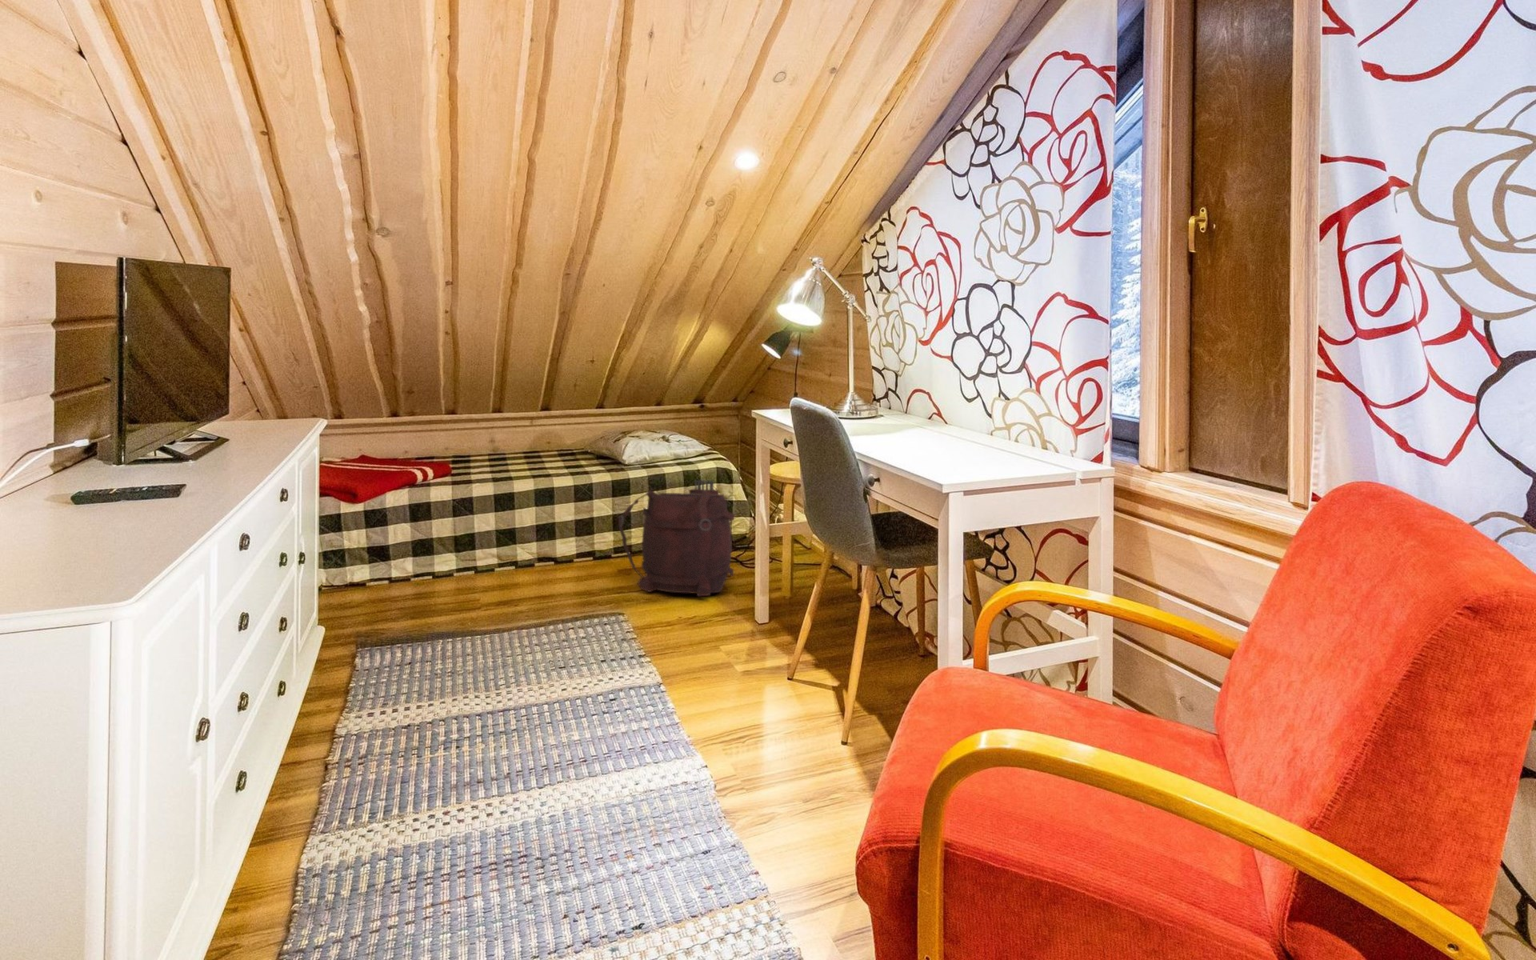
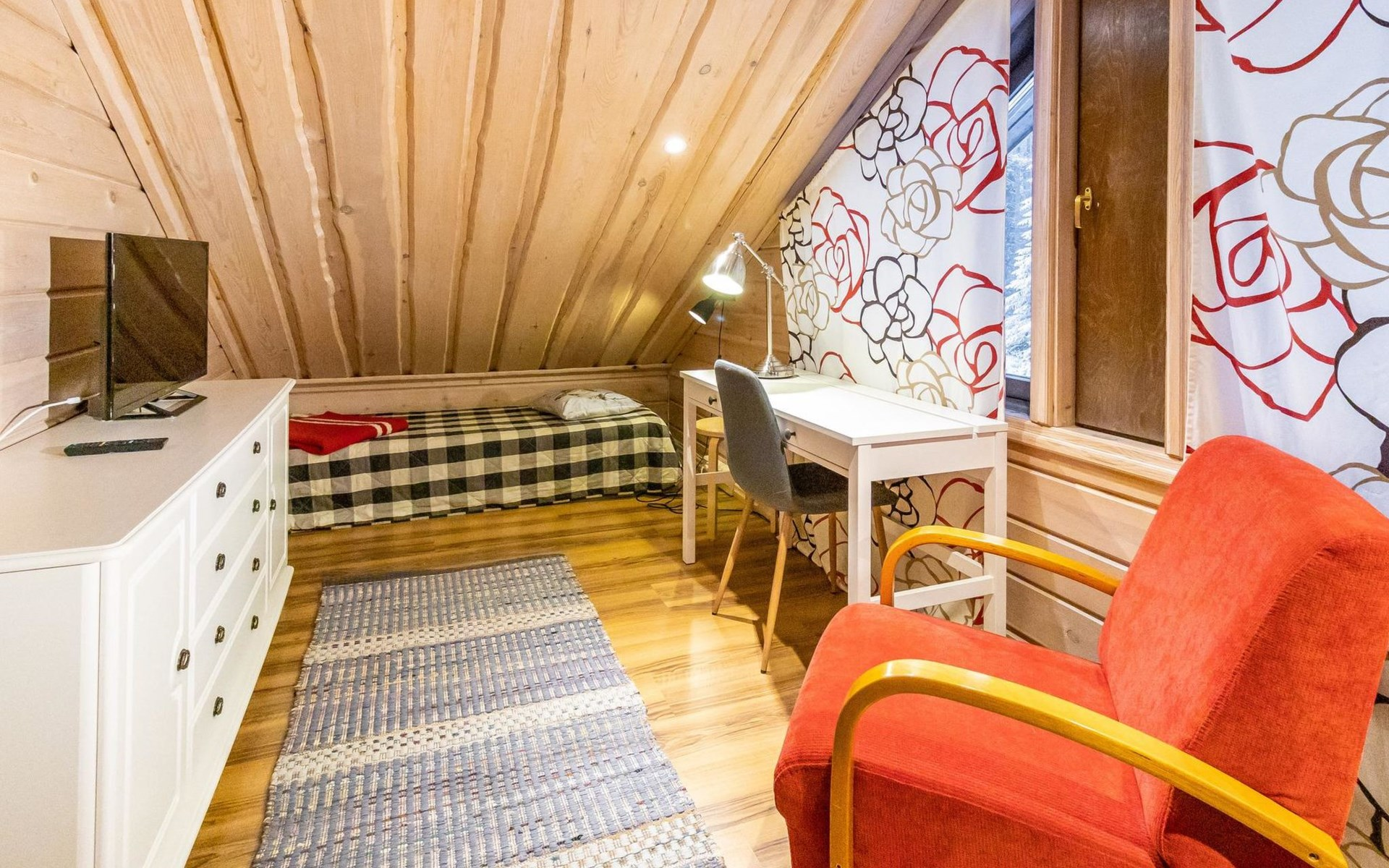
- backpack [617,479,735,597]
